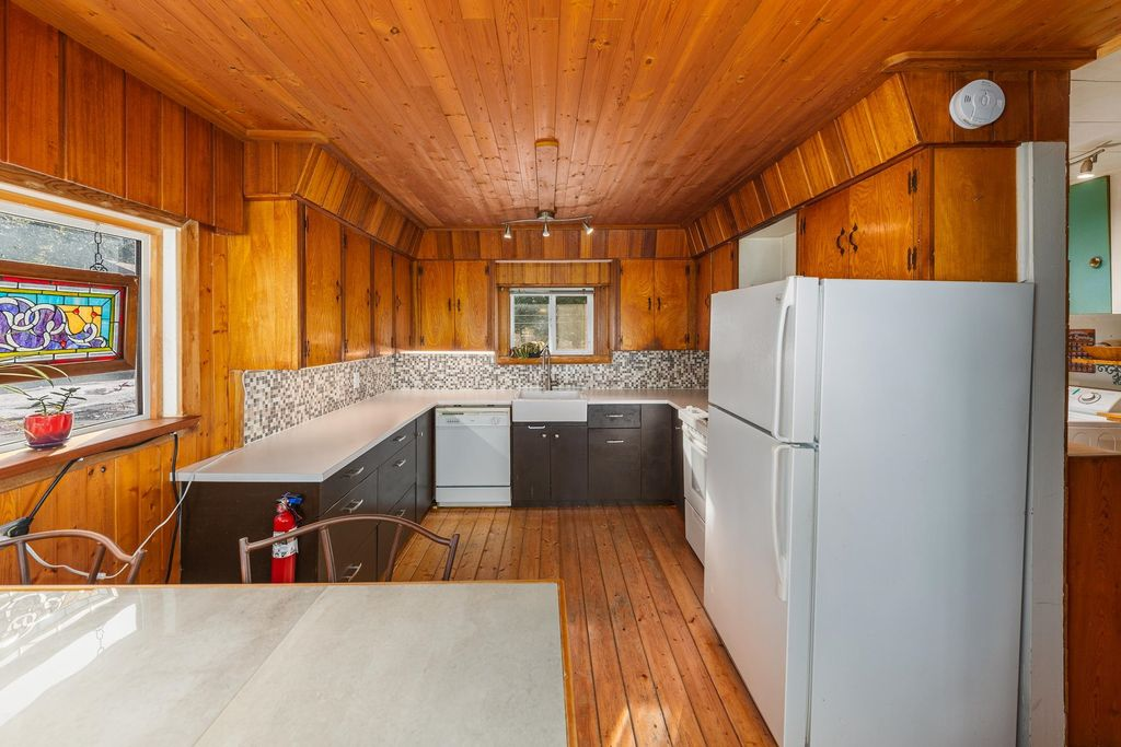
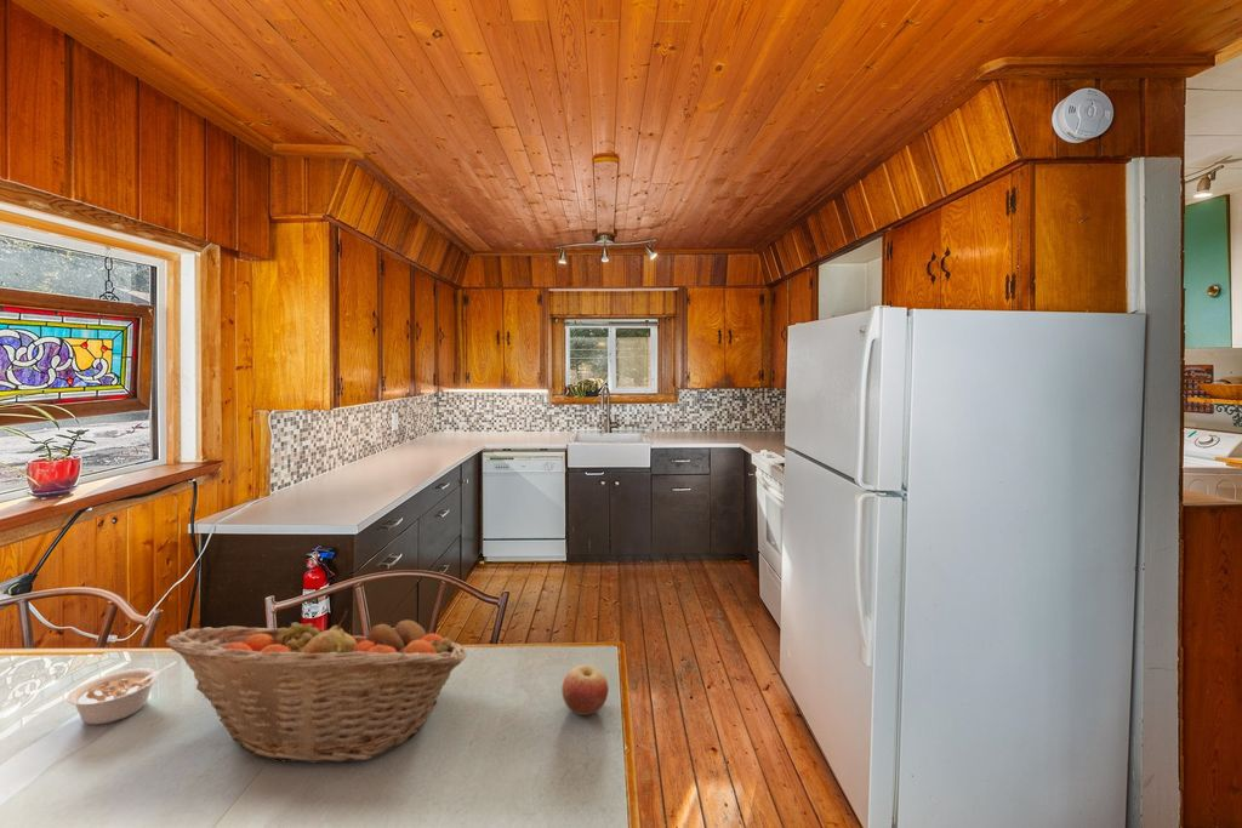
+ legume [65,661,177,726]
+ fruit basket [164,609,468,765]
+ apple [560,664,610,716]
